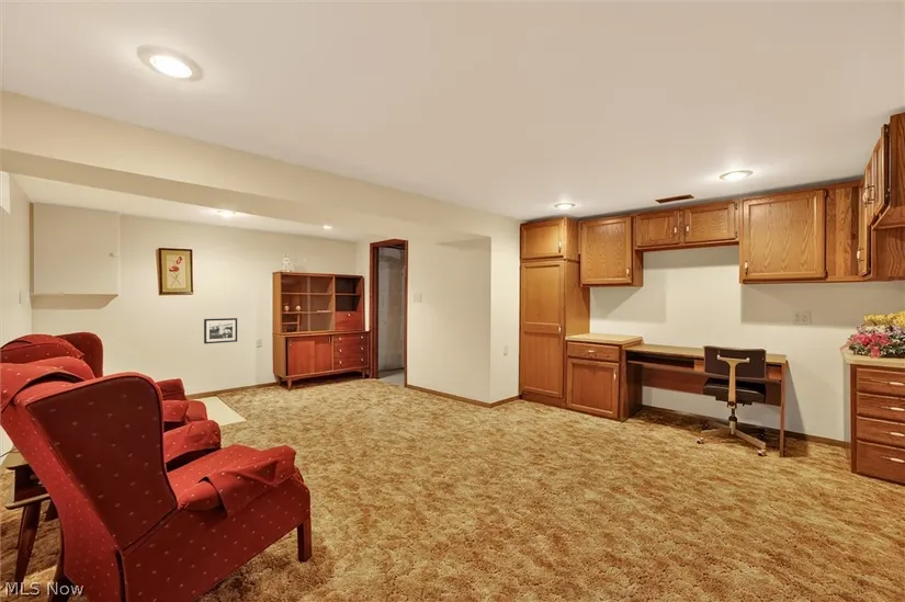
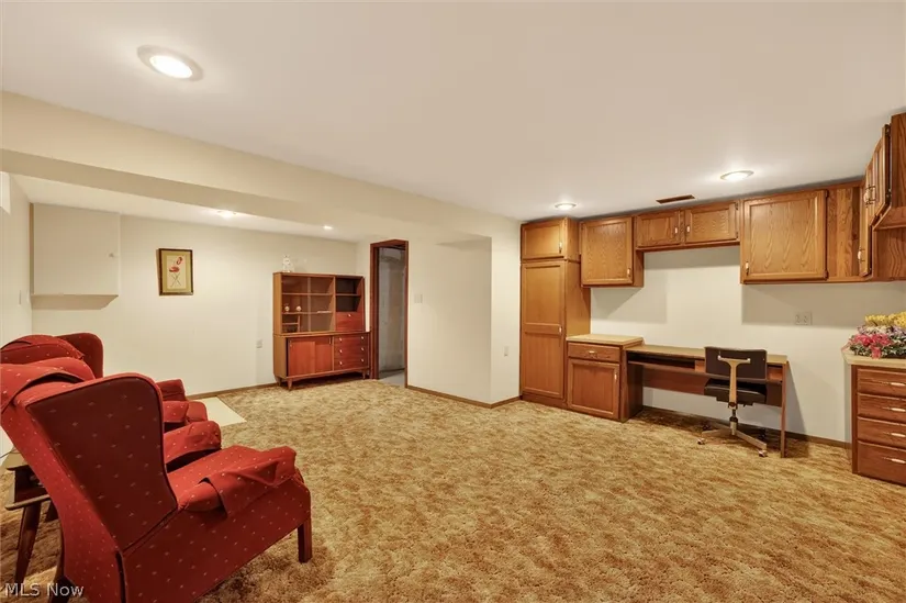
- picture frame [203,317,238,345]
